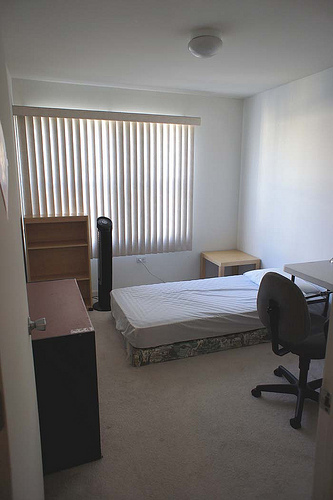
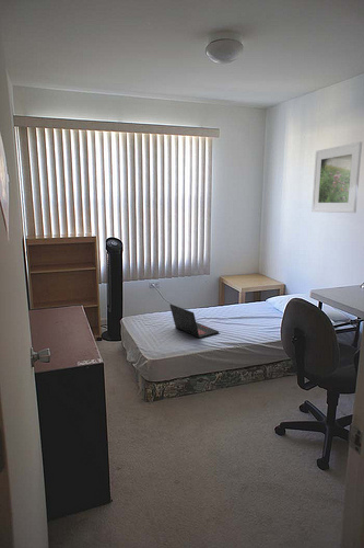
+ laptop [168,304,220,339]
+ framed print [310,140,363,214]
